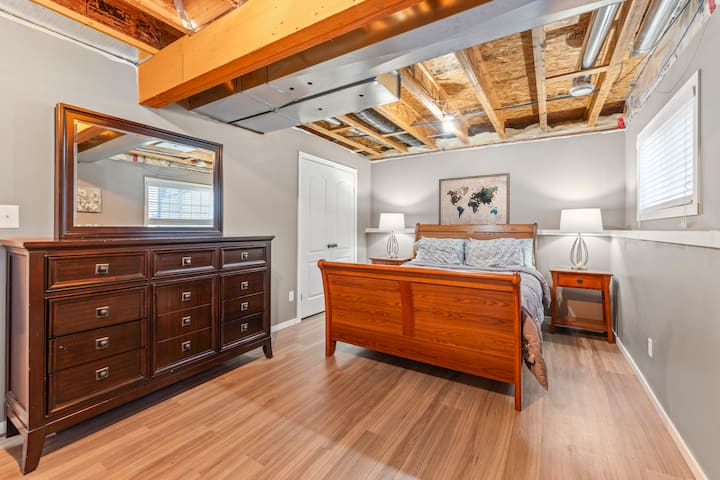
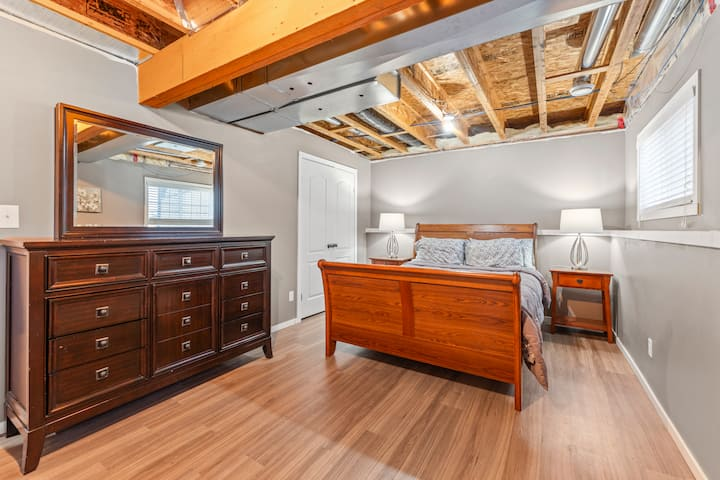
- wall art [438,172,511,226]
